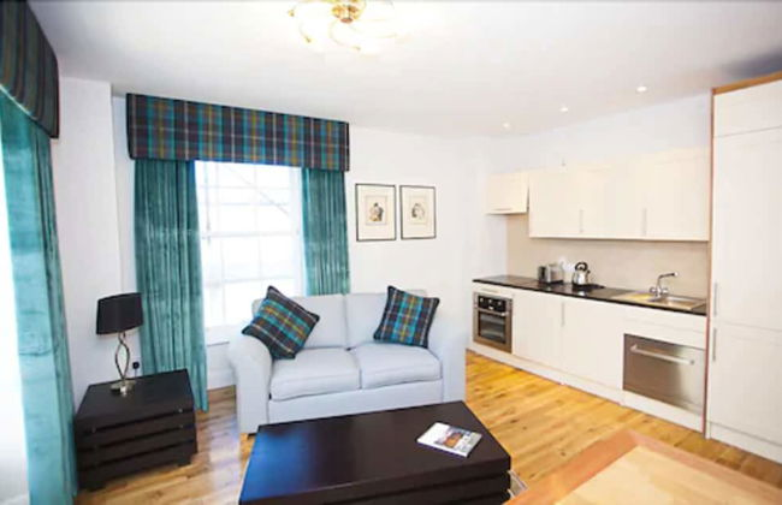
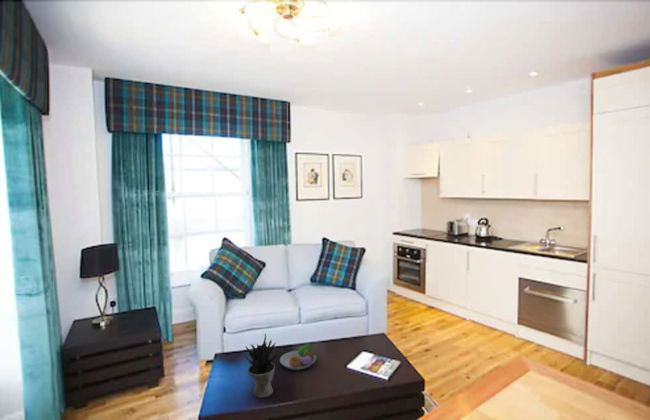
+ fruit bowl [279,343,317,371]
+ potted plant [245,333,283,399]
